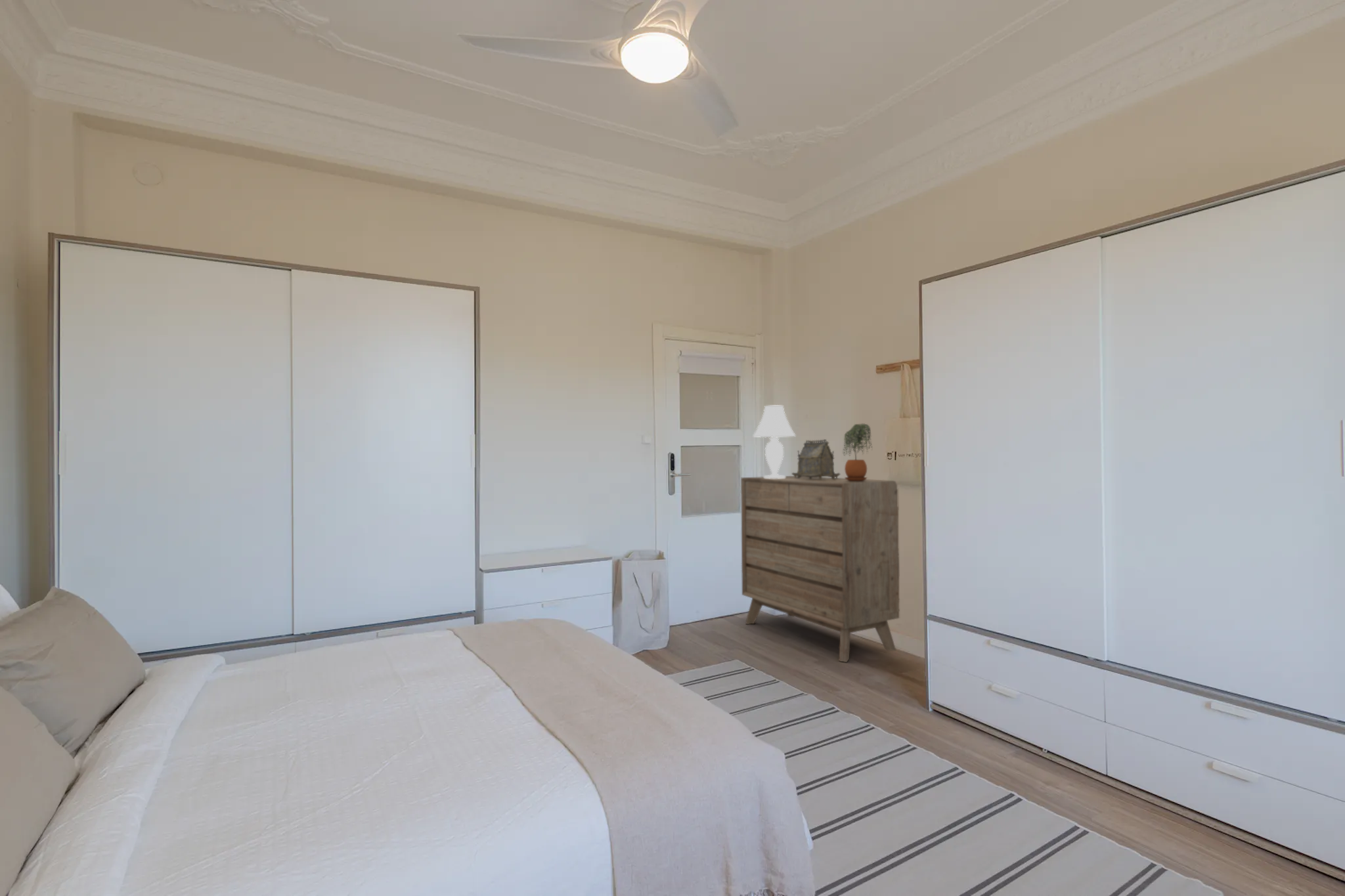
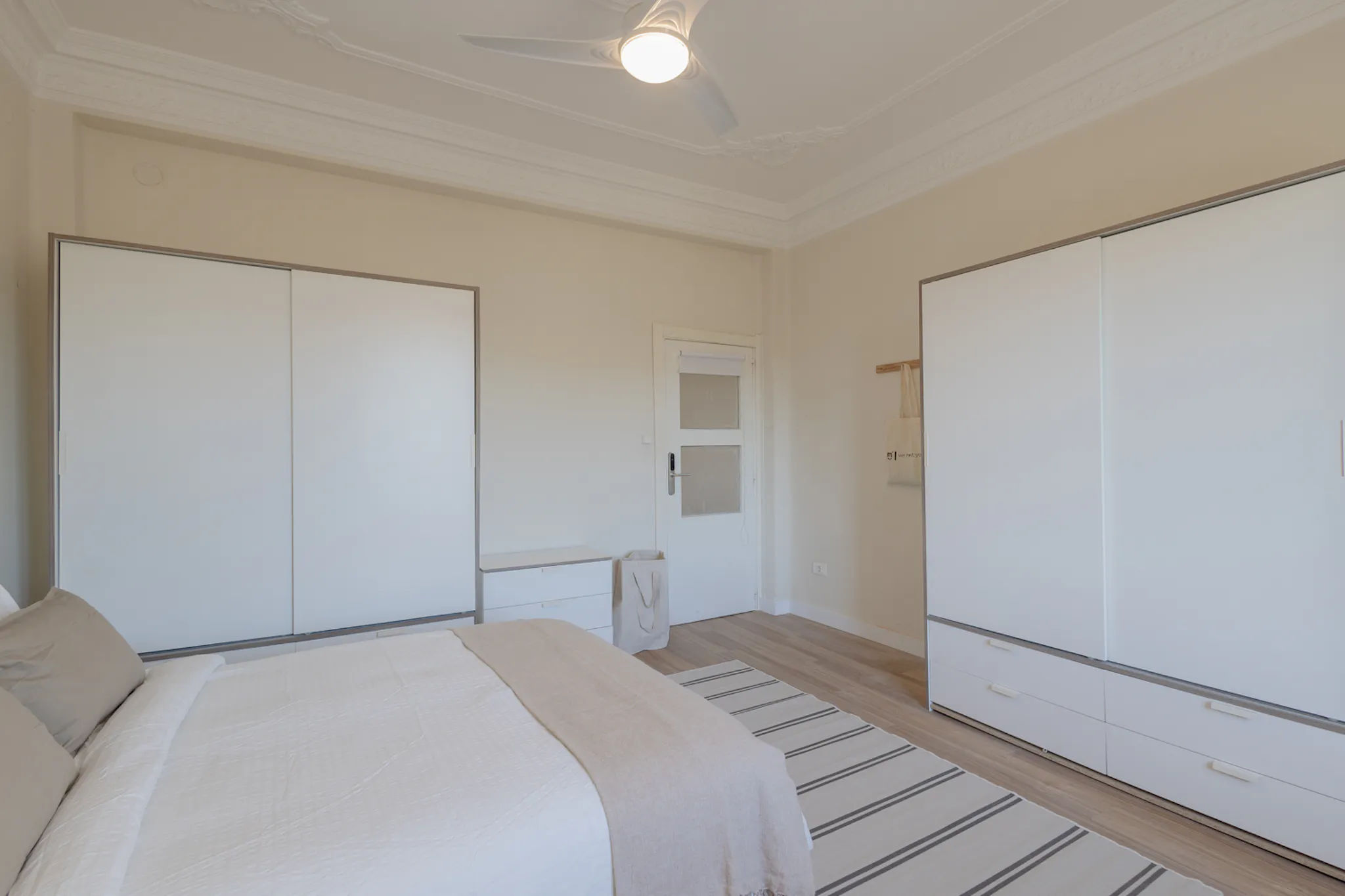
- dresser [740,475,900,663]
- potted plant [842,423,873,481]
- decorative box [791,438,841,480]
- table lamp [753,405,797,479]
